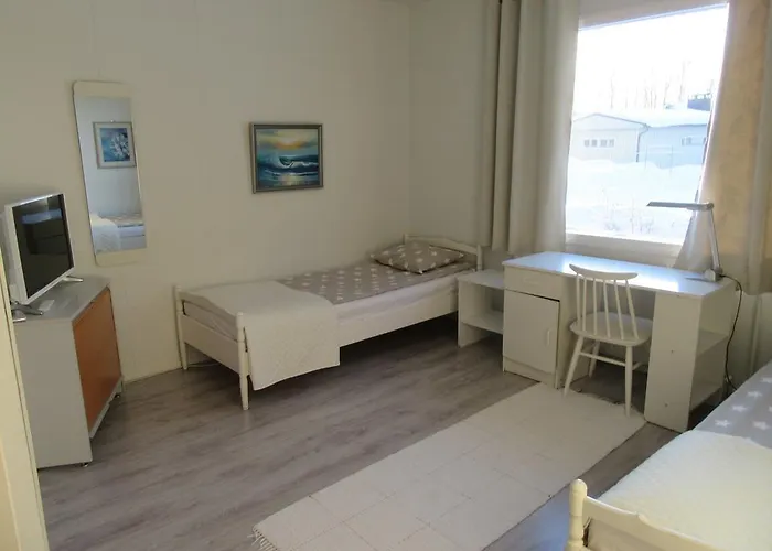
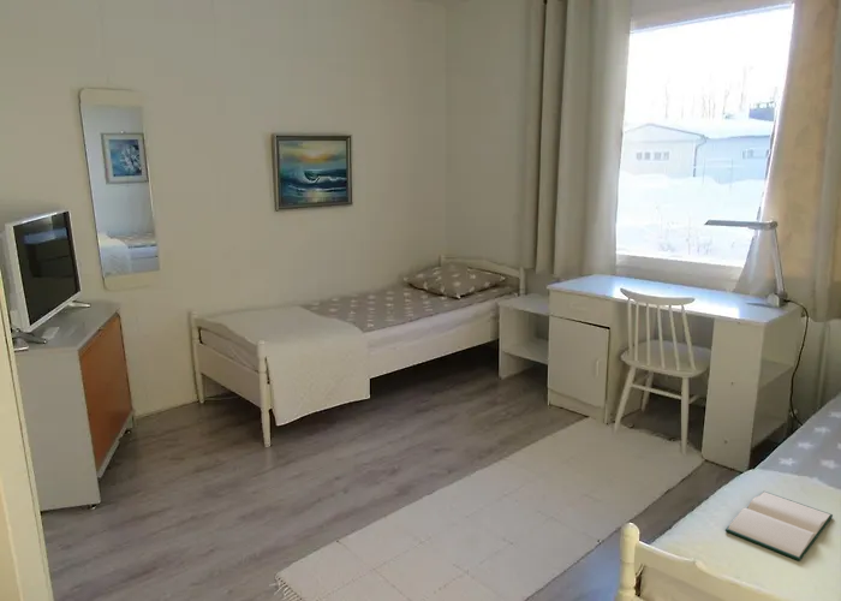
+ hardback book [724,490,834,563]
